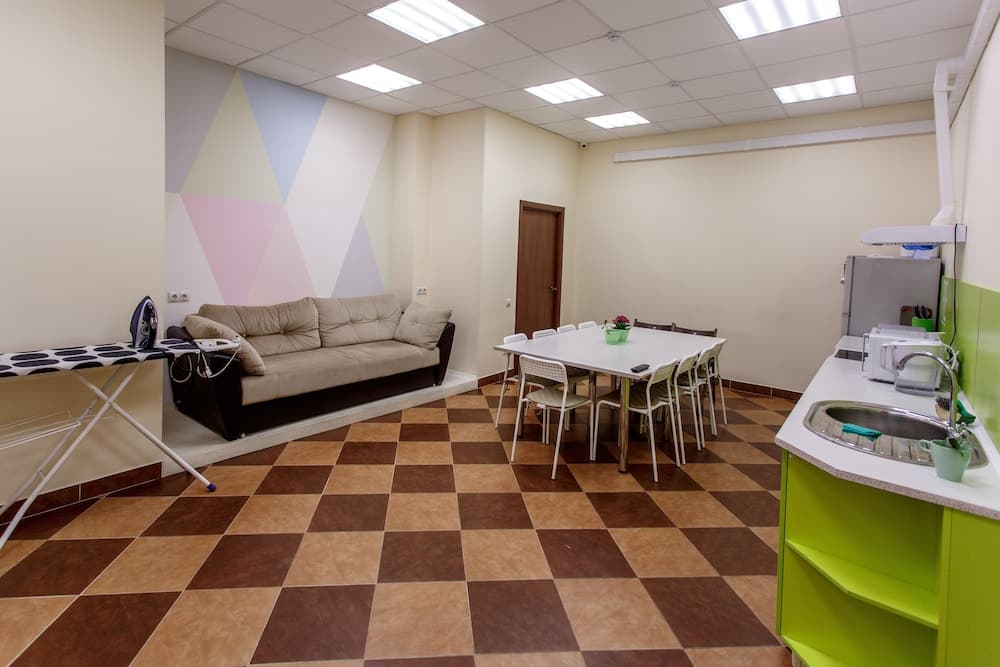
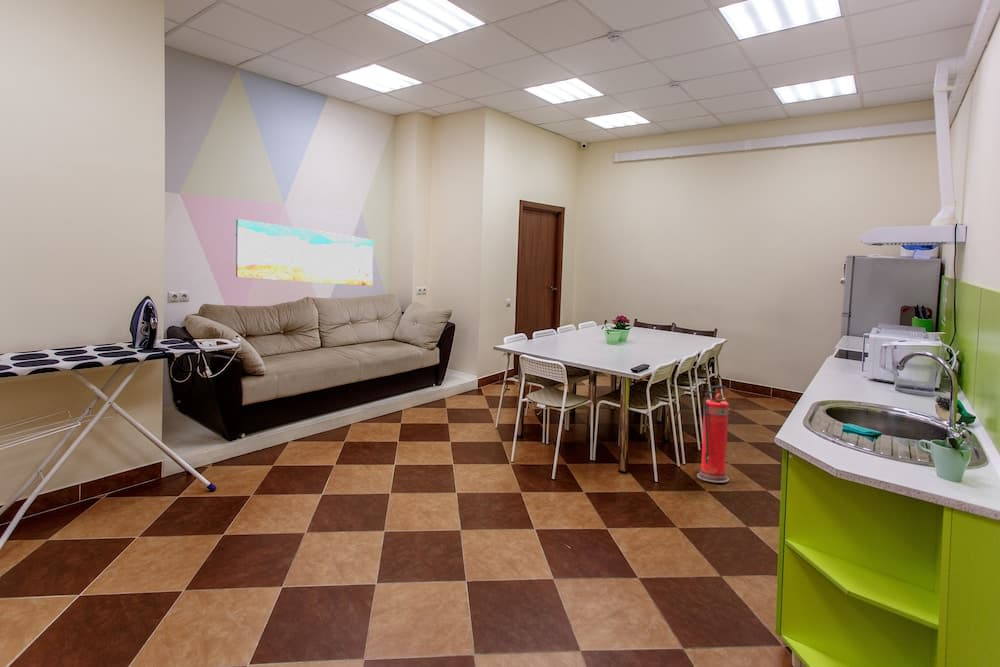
+ wall art [235,218,374,287]
+ fire extinguisher [696,385,730,484]
